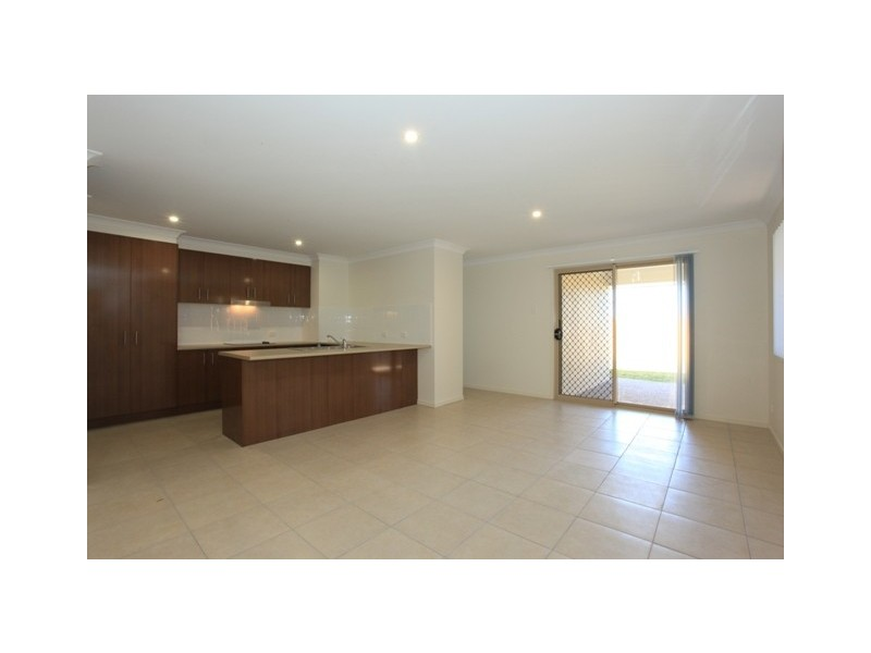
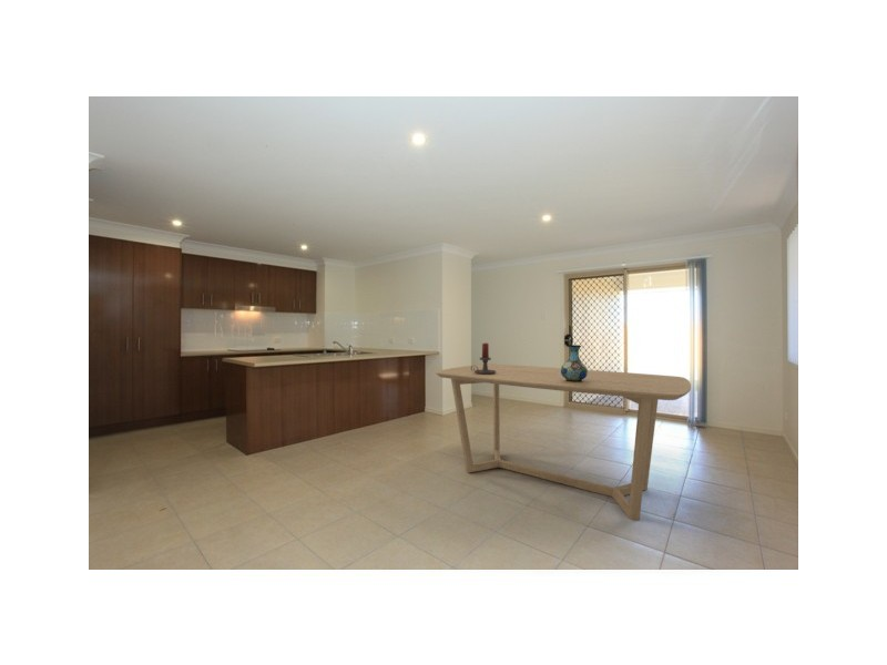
+ dining table [435,362,692,521]
+ candle holder [471,342,496,375]
+ vase [560,344,589,382]
